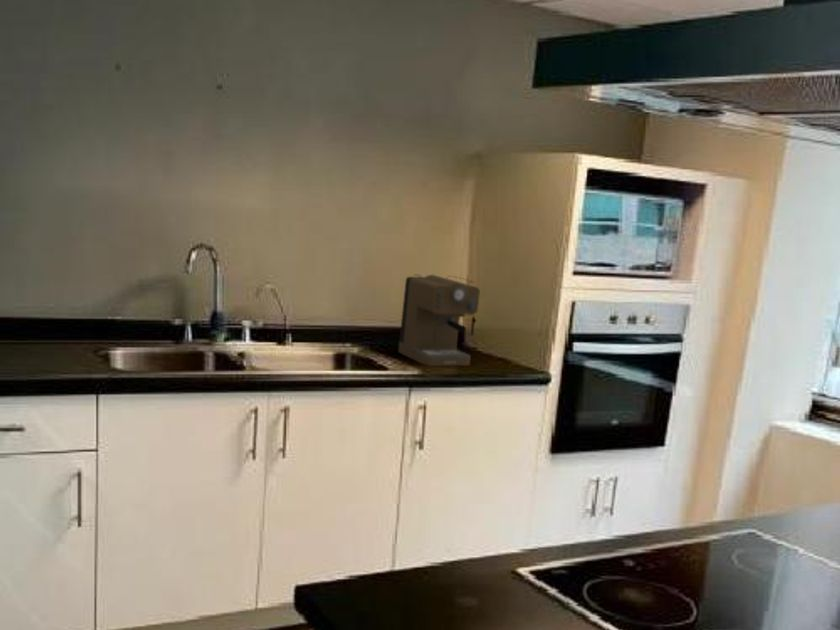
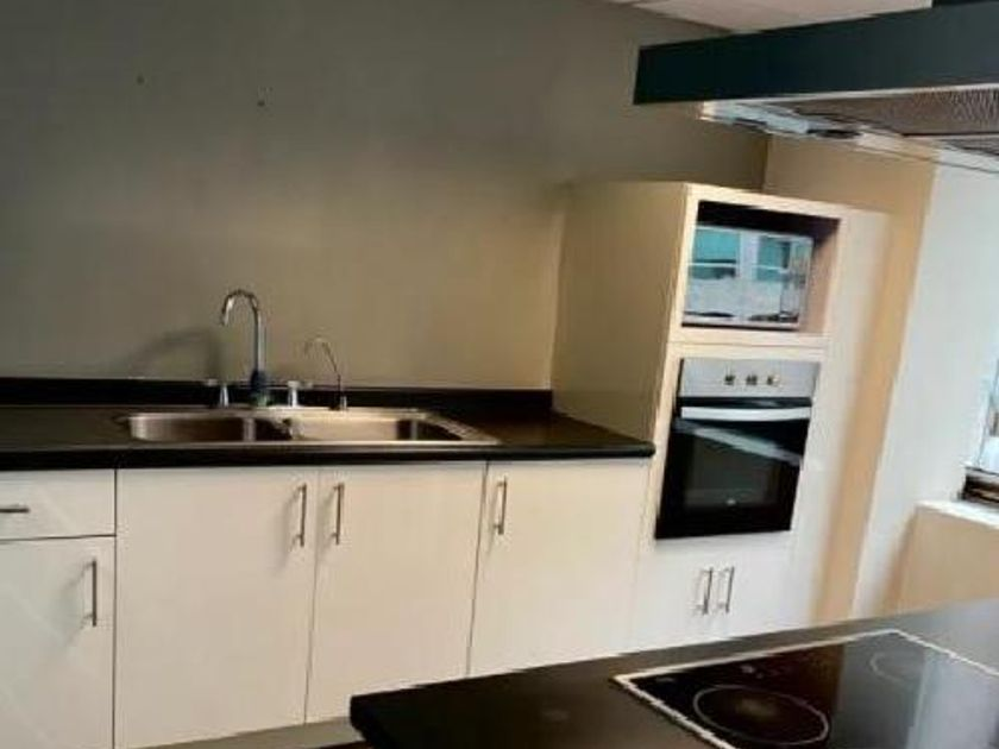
- coffee maker [397,273,481,367]
